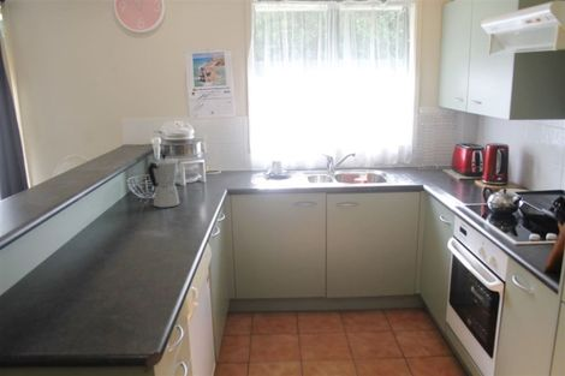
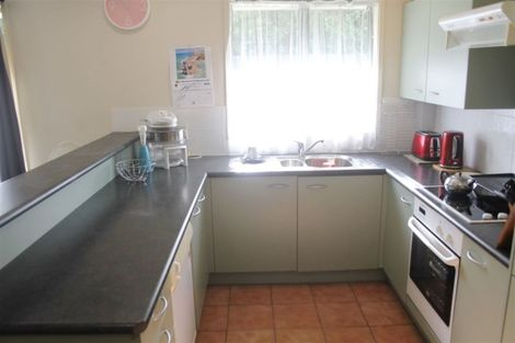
- moka pot [147,153,182,209]
